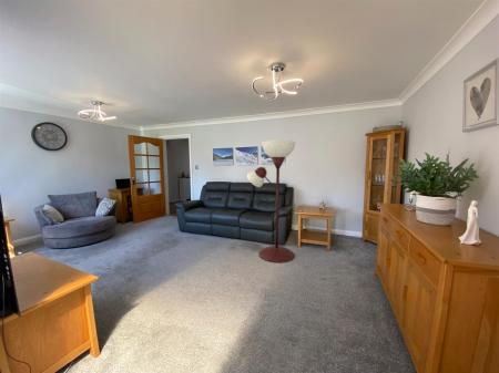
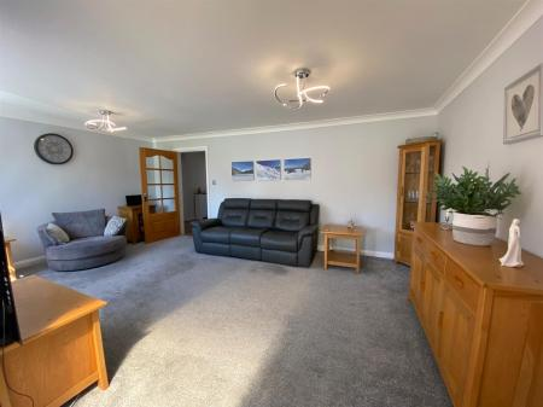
- floor lamp [246,139,296,263]
